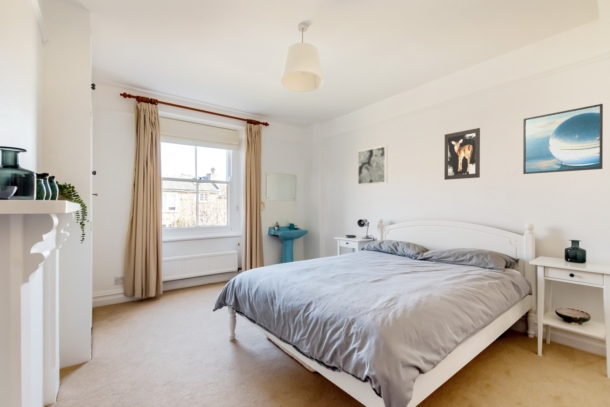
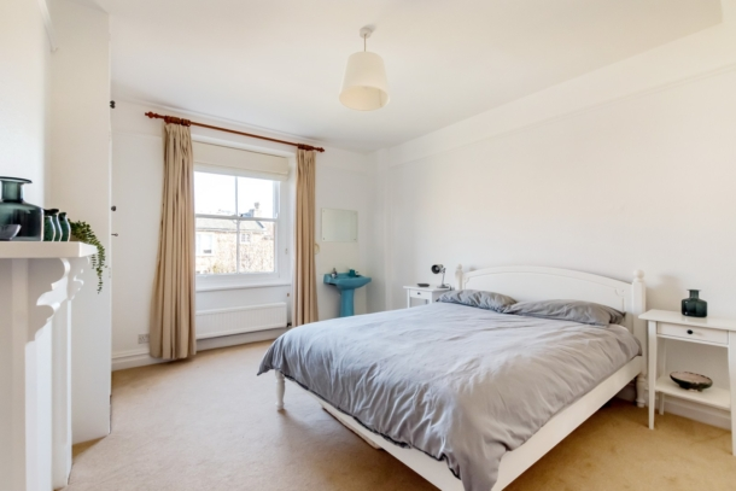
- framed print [522,103,604,175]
- wall art [443,127,481,181]
- wall art [356,144,389,186]
